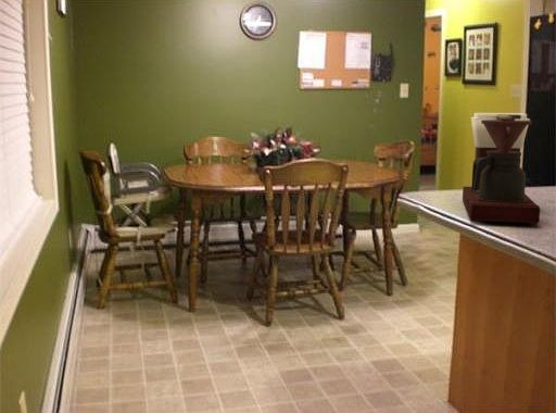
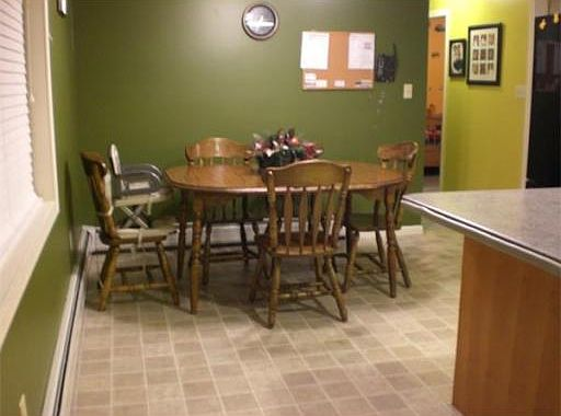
- coffee maker [462,112,541,225]
